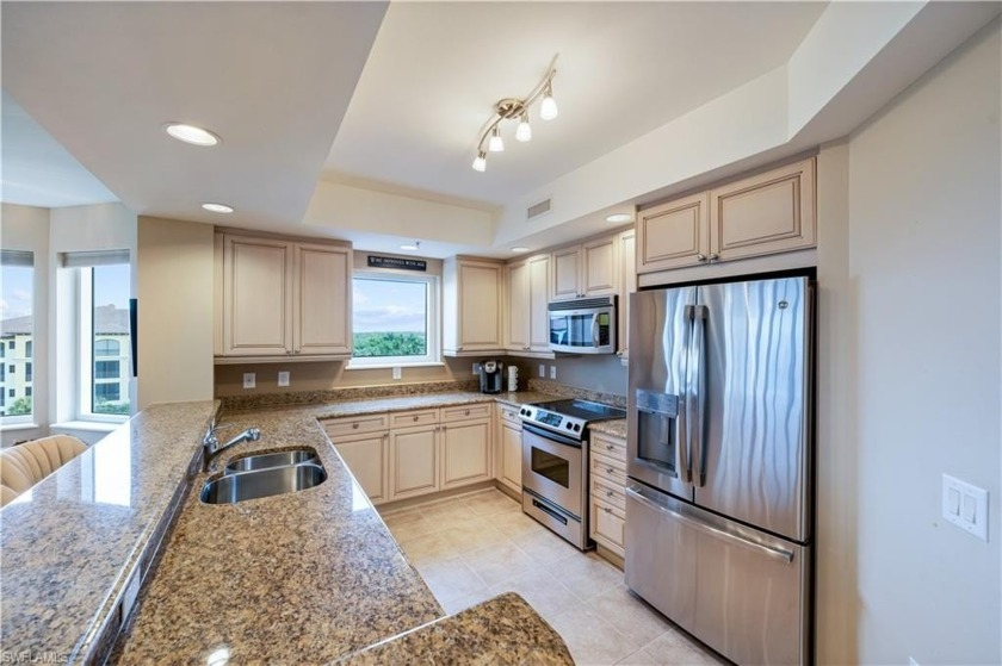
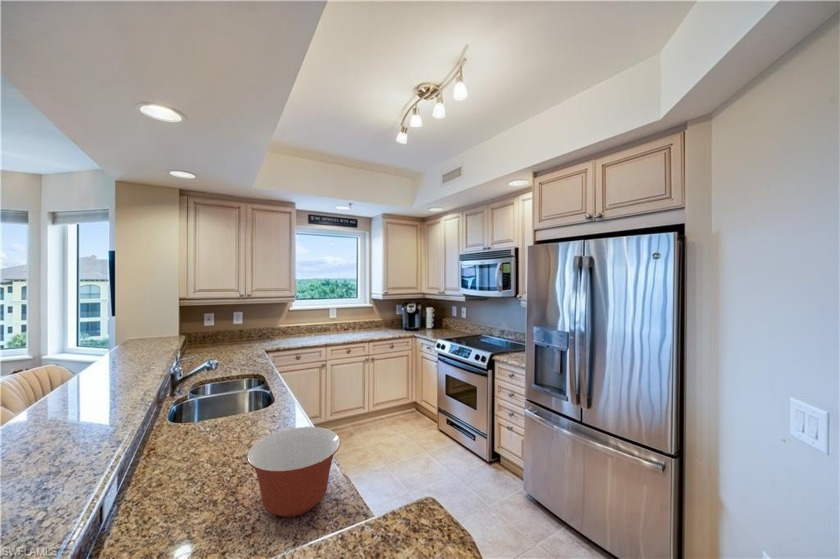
+ mixing bowl [246,426,342,518]
